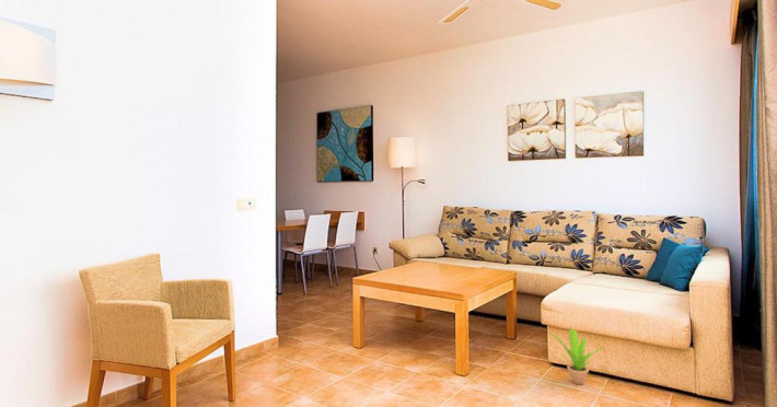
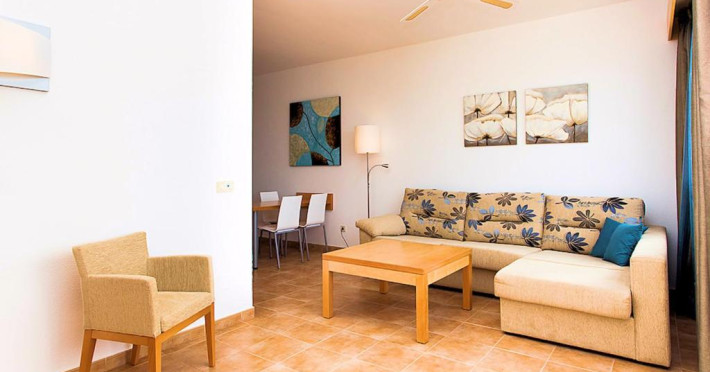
- potted plant [549,327,604,385]
